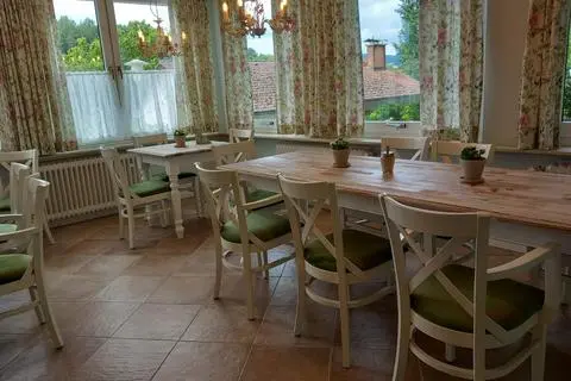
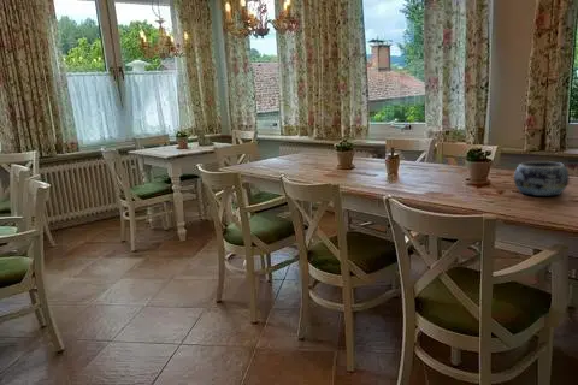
+ decorative bowl [513,160,571,197]
